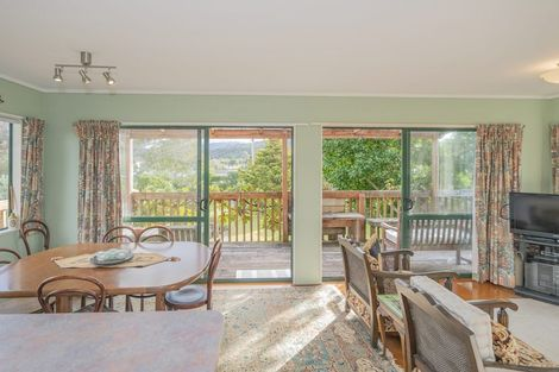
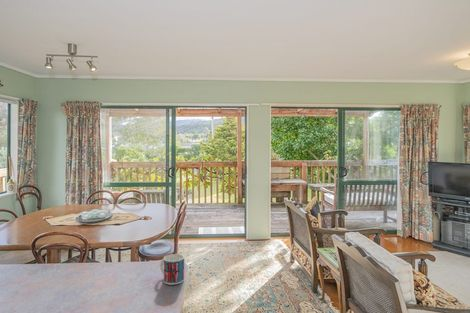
+ mug [159,253,185,286]
